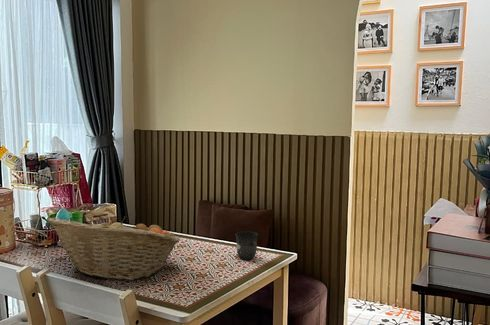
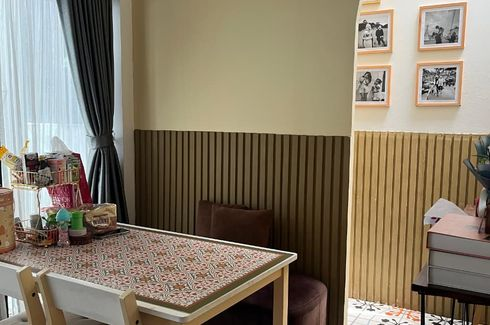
- fruit basket [46,215,181,281]
- mug [234,230,259,261]
